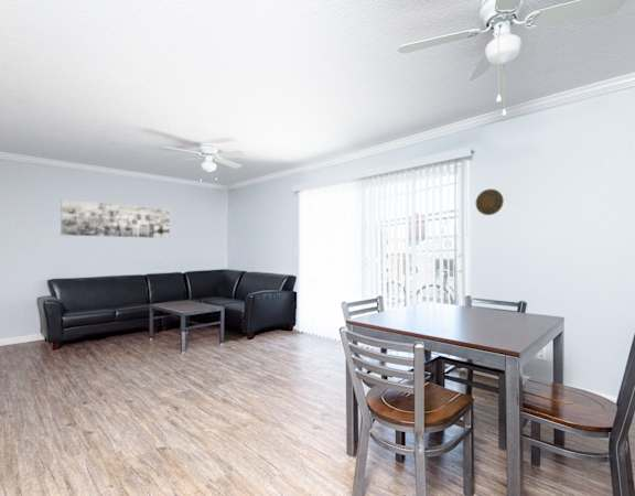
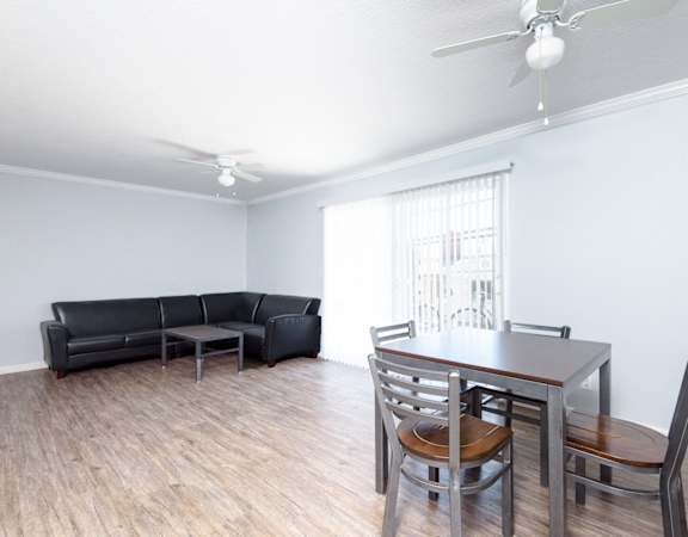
- wall art [60,198,171,239]
- decorative plate [475,188,505,216]
